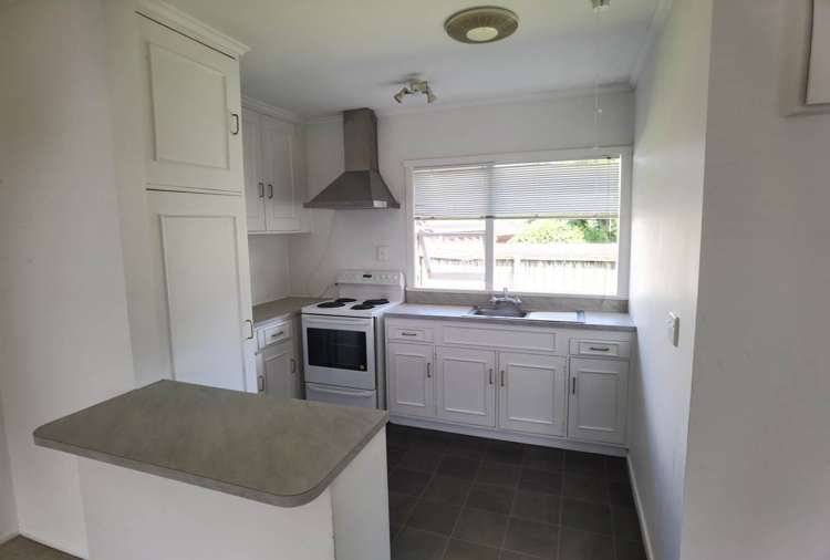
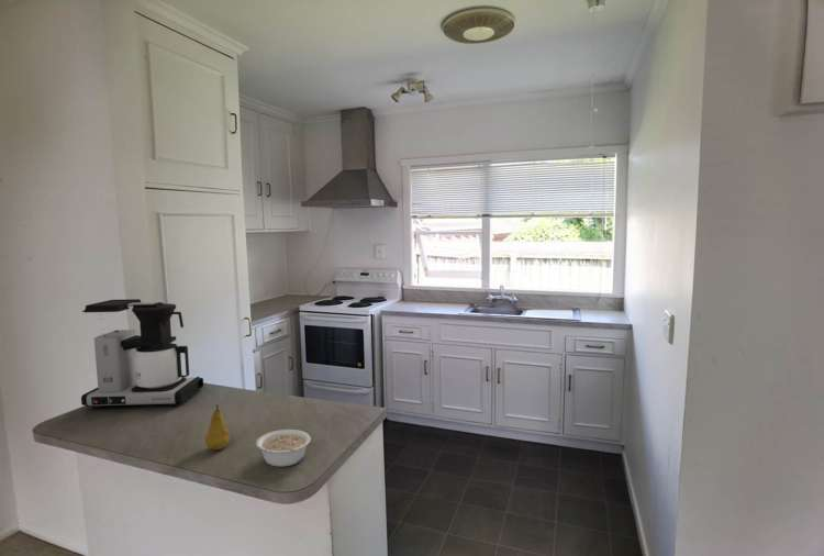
+ fruit [204,403,231,452]
+ legume [255,429,312,468]
+ coffee maker [80,298,204,409]
